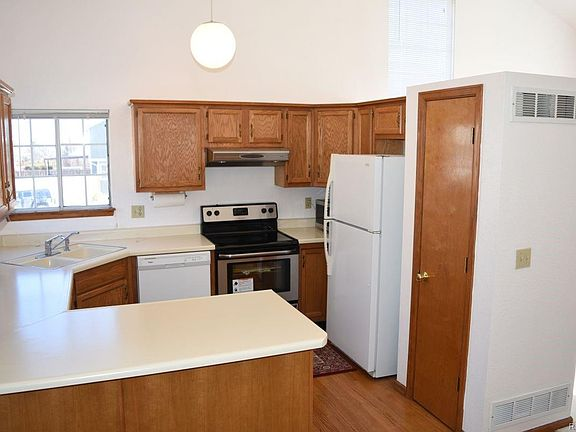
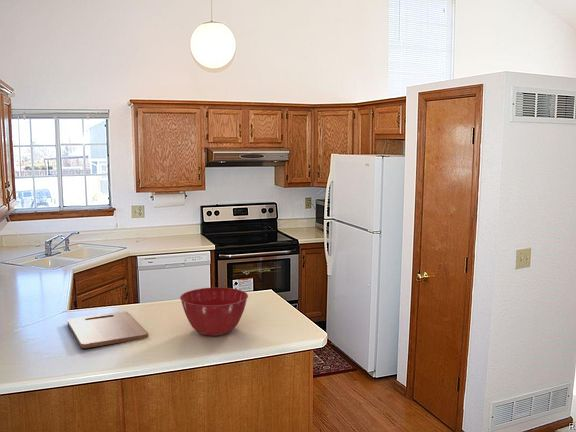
+ cutting board [67,311,149,349]
+ mixing bowl [179,286,249,337]
